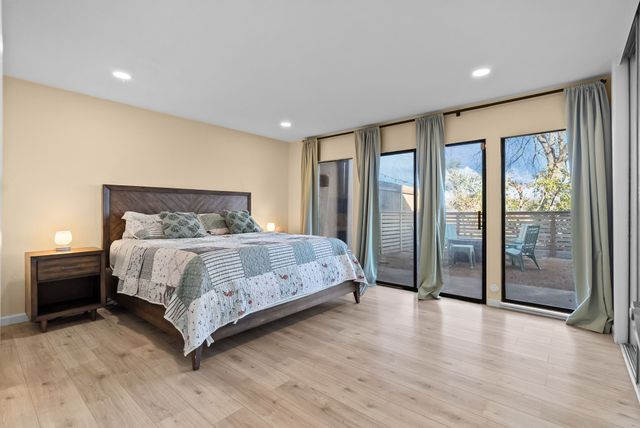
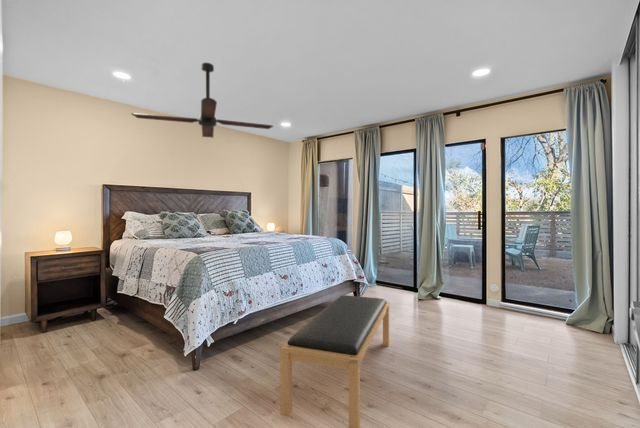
+ bench [280,295,390,428]
+ ceiling fan [130,62,274,139]
